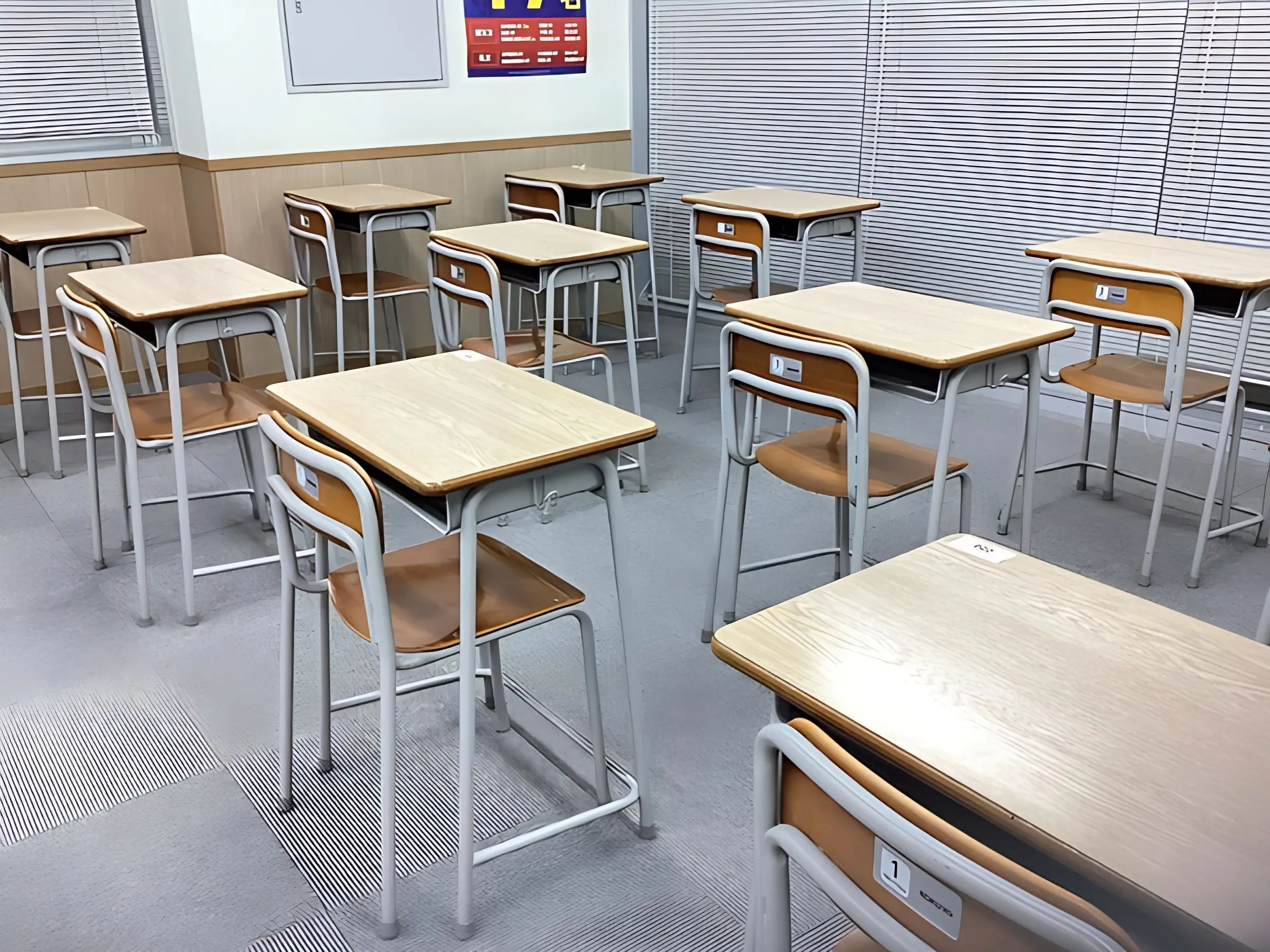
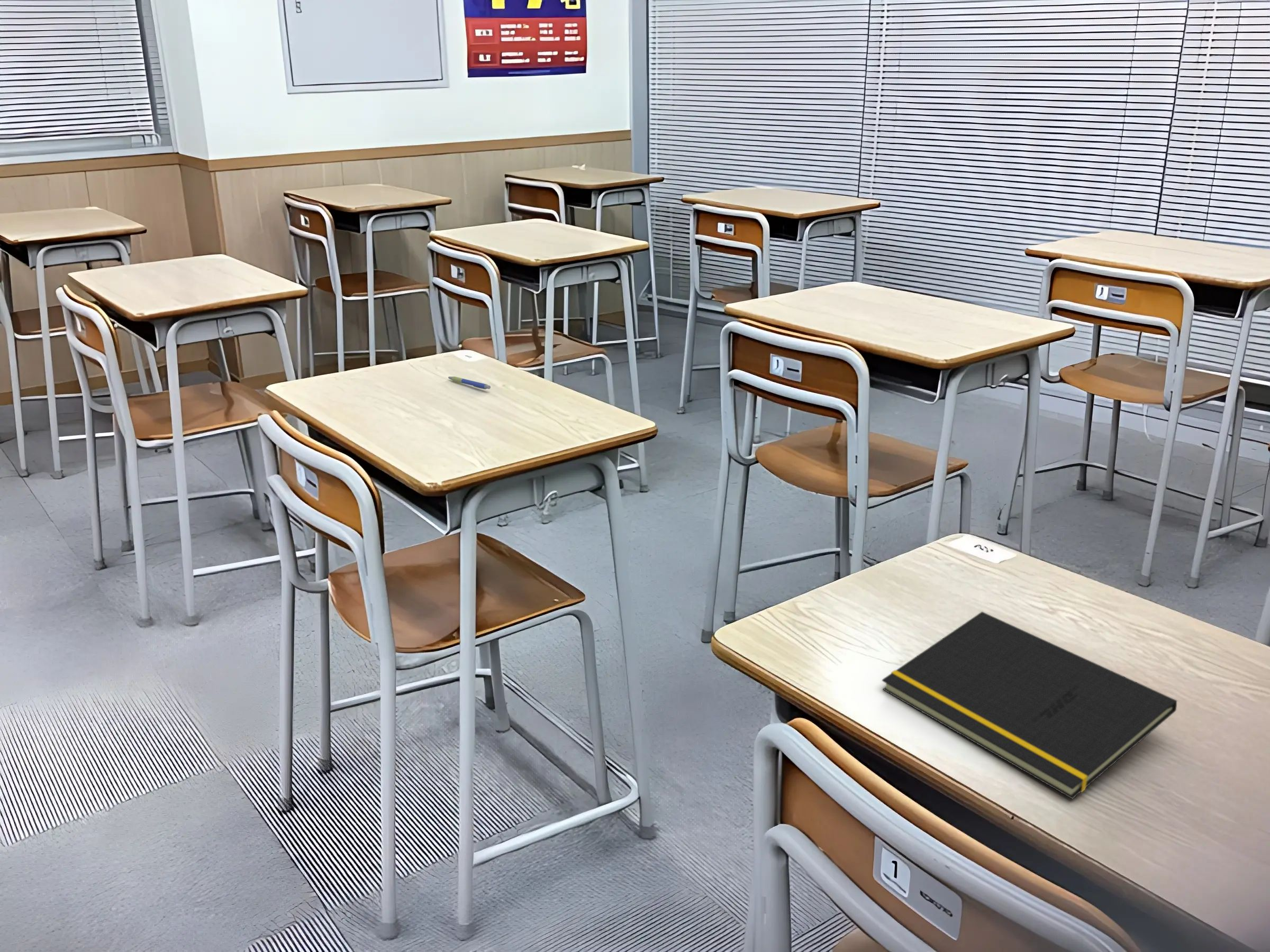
+ notepad [882,611,1177,800]
+ pen [448,376,491,390]
